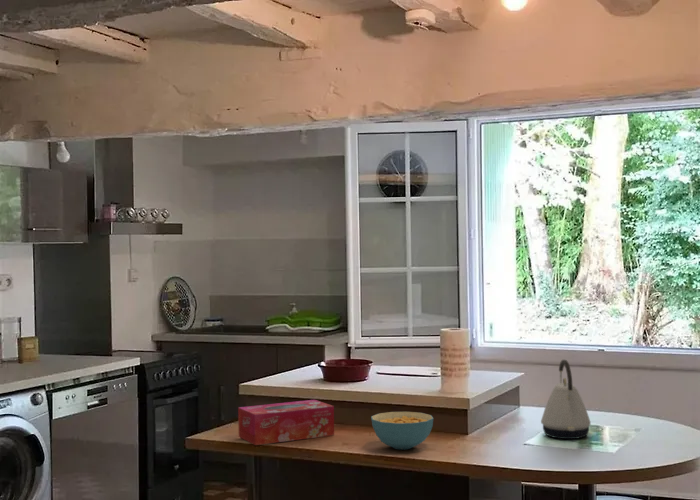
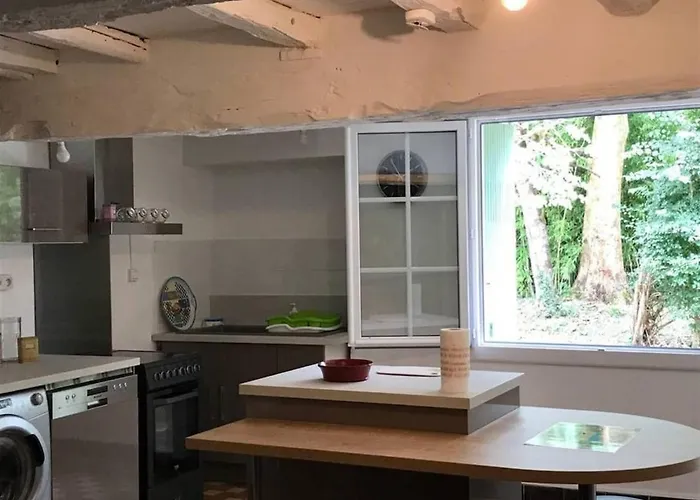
- cereal bowl [370,411,434,450]
- kettle [540,359,592,440]
- tissue box [237,399,335,446]
